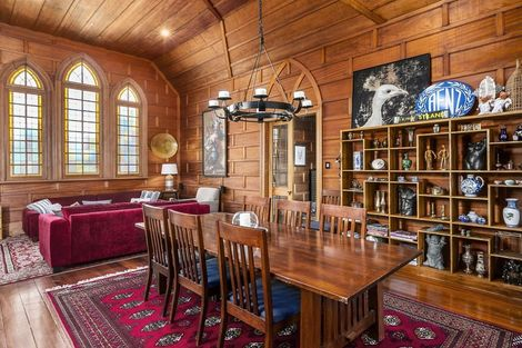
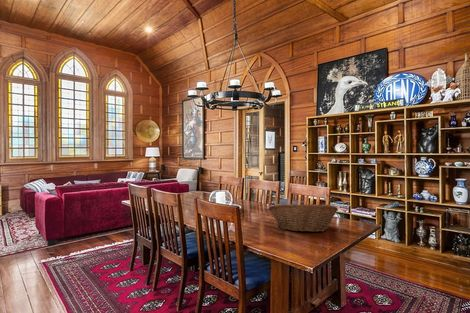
+ fruit basket [268,203,339,233]
